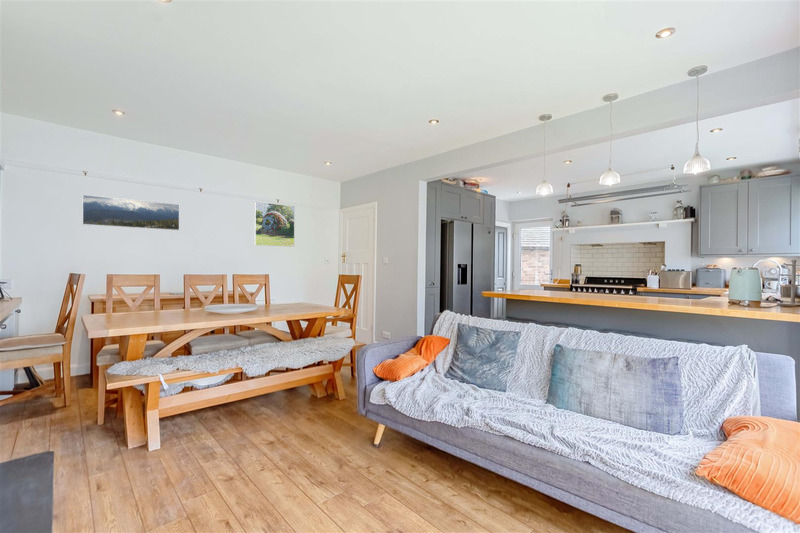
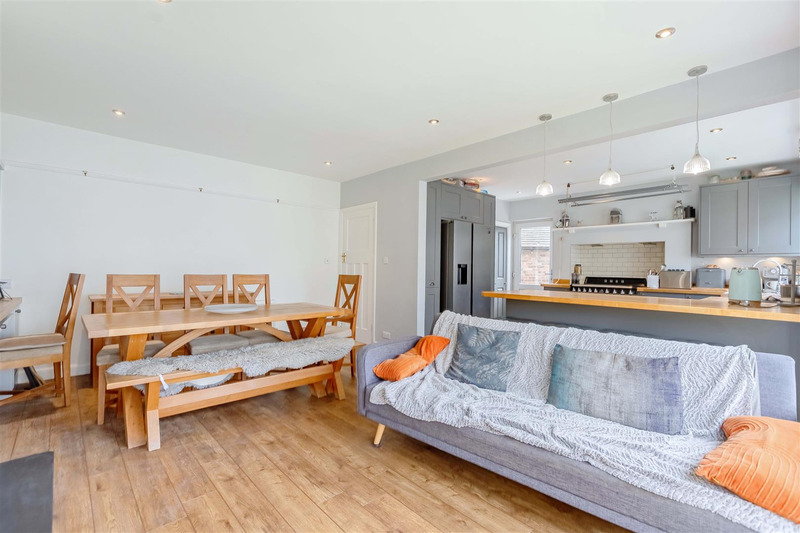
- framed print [81,194,180,231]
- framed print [254,201,296,248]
